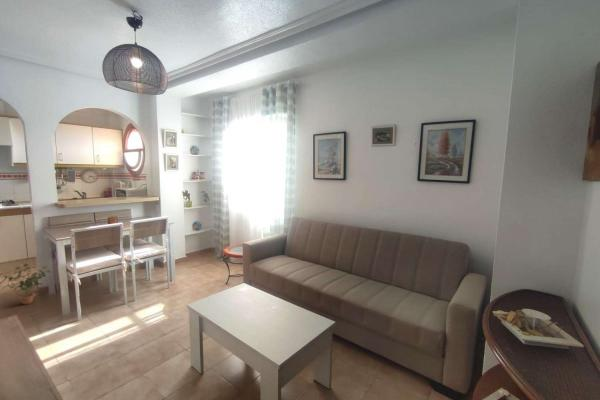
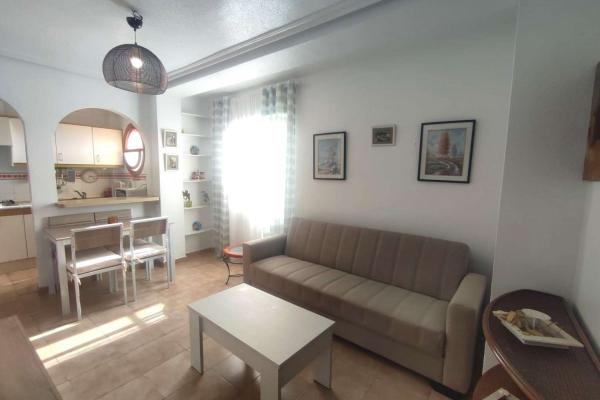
- potted plant [0,262,52,305]
